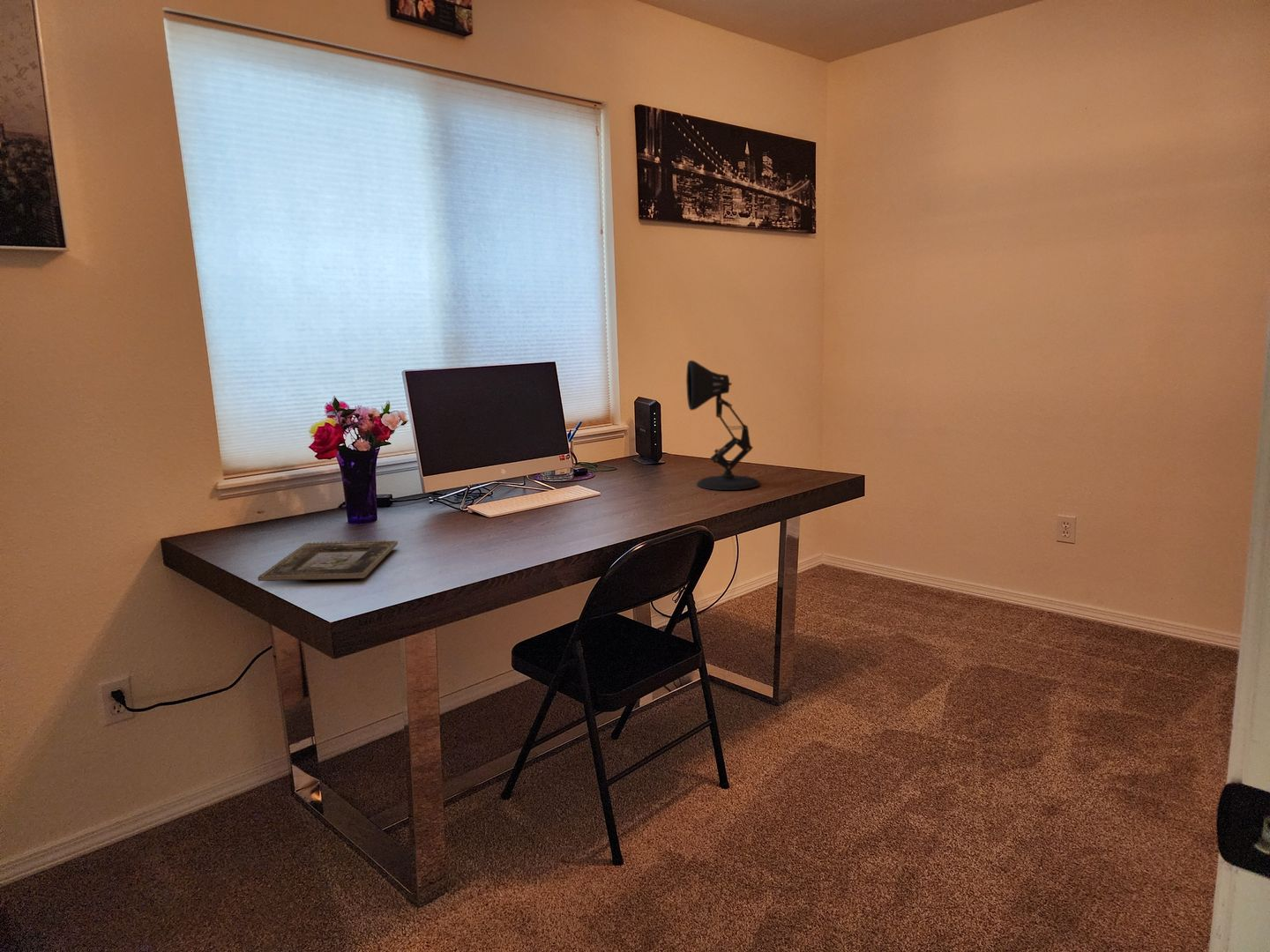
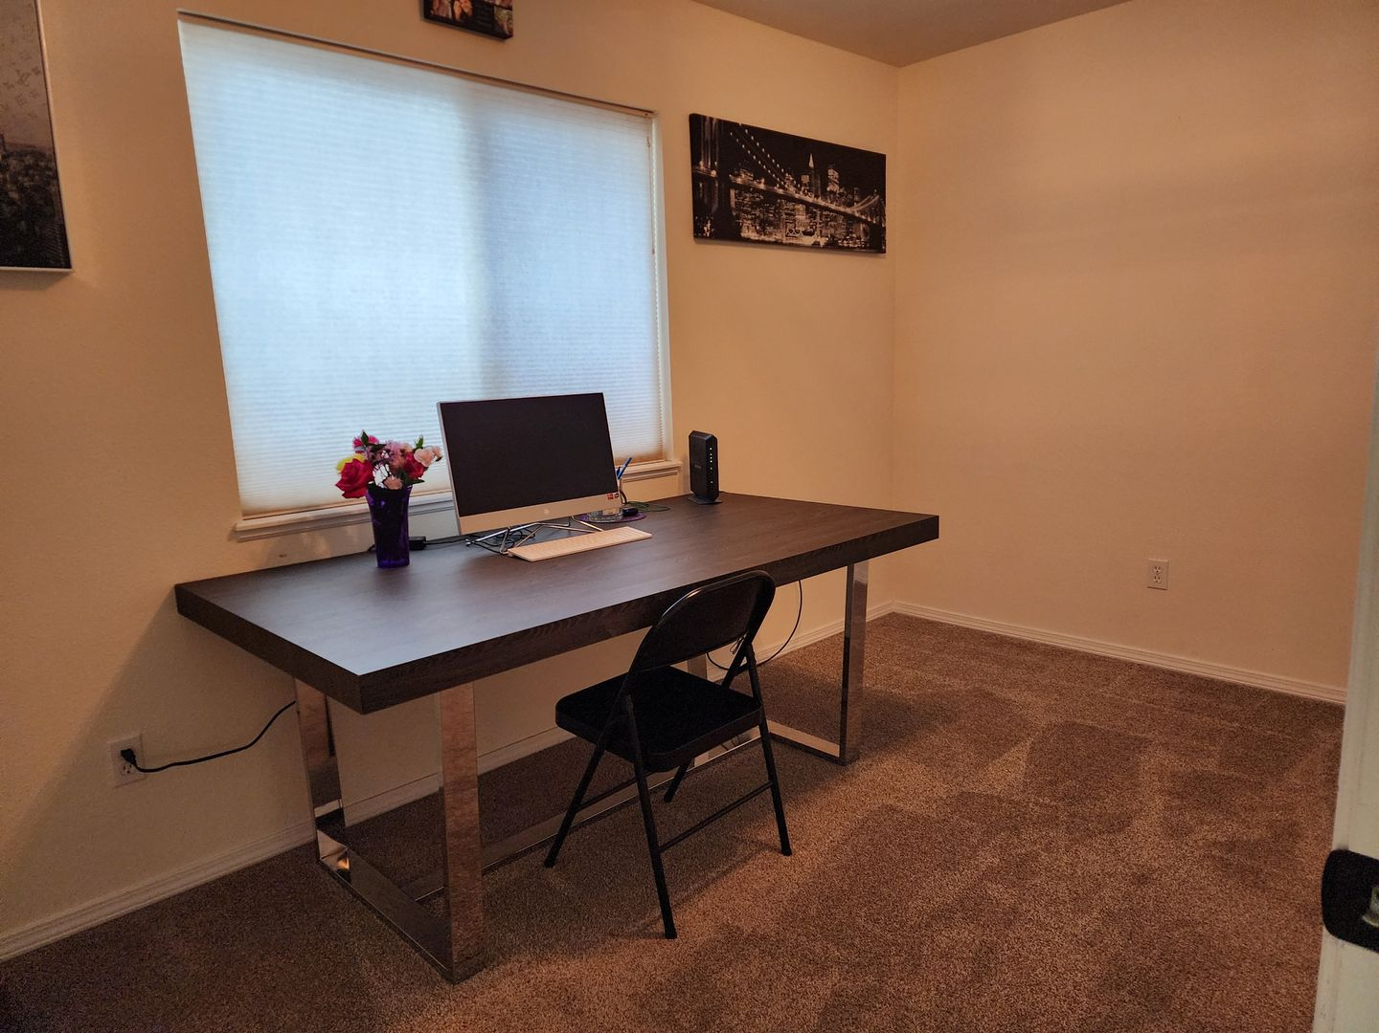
- desk lamp [685,360,761,491]
- picture frame [257,539,399,582]
